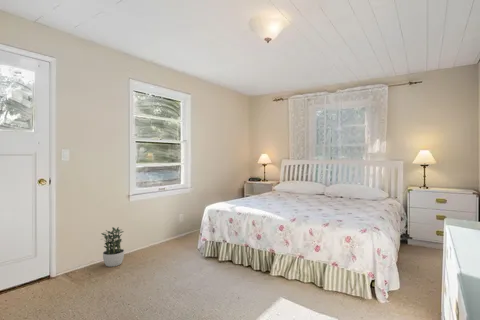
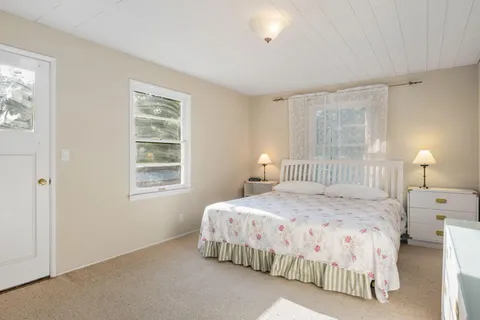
- potted plant [99,226,125,268]
